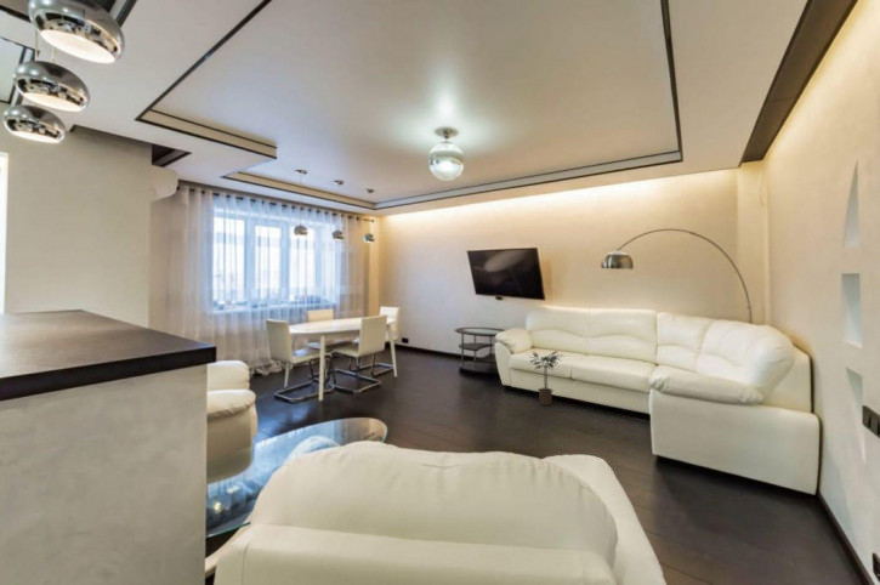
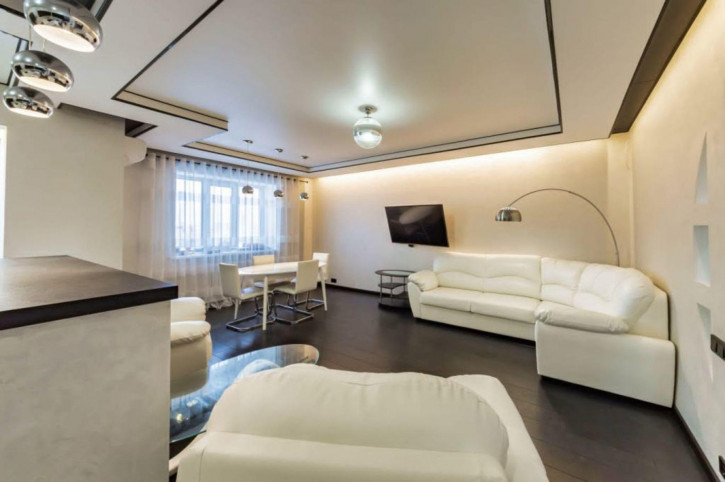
- potted plant [527,350,566,407]
